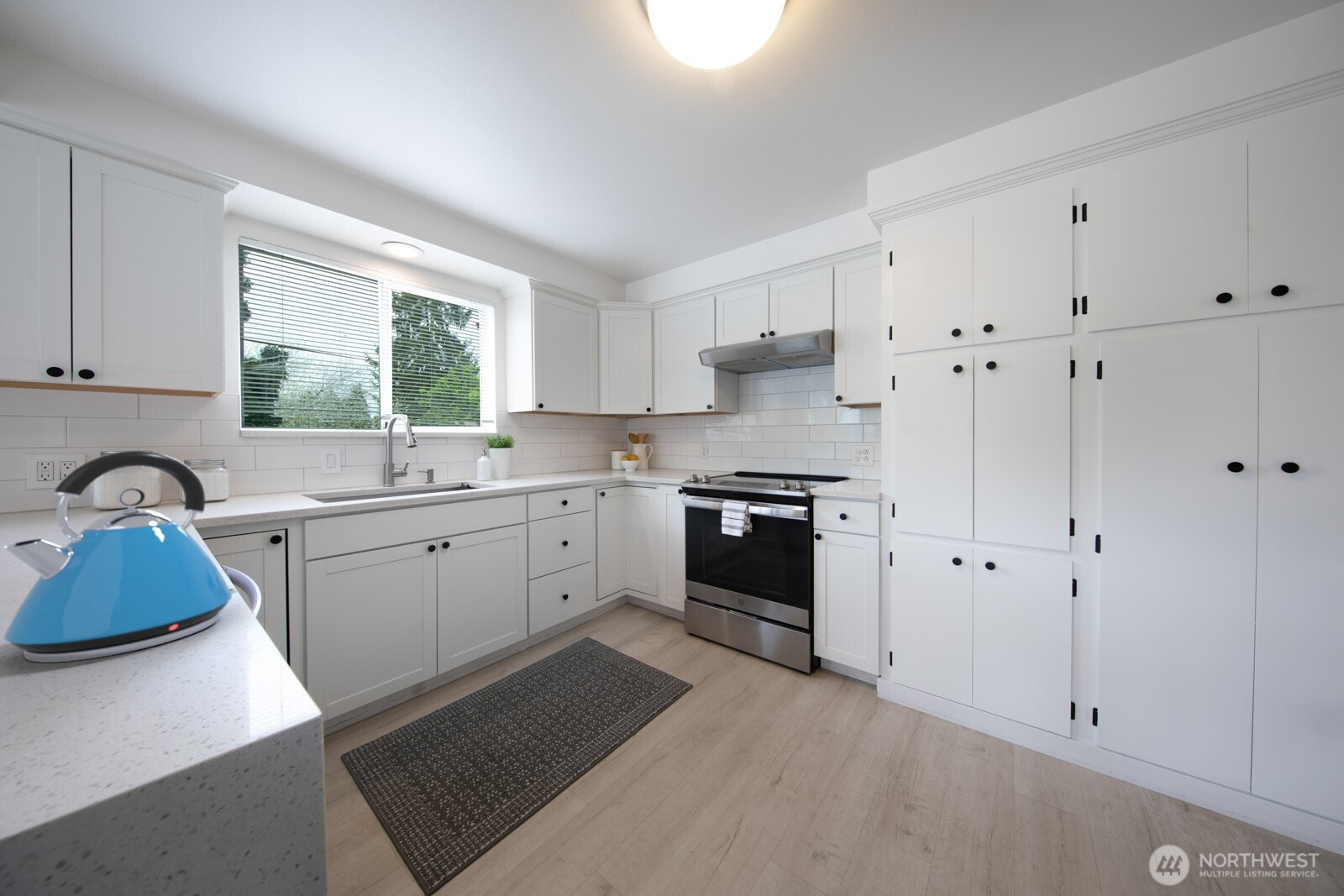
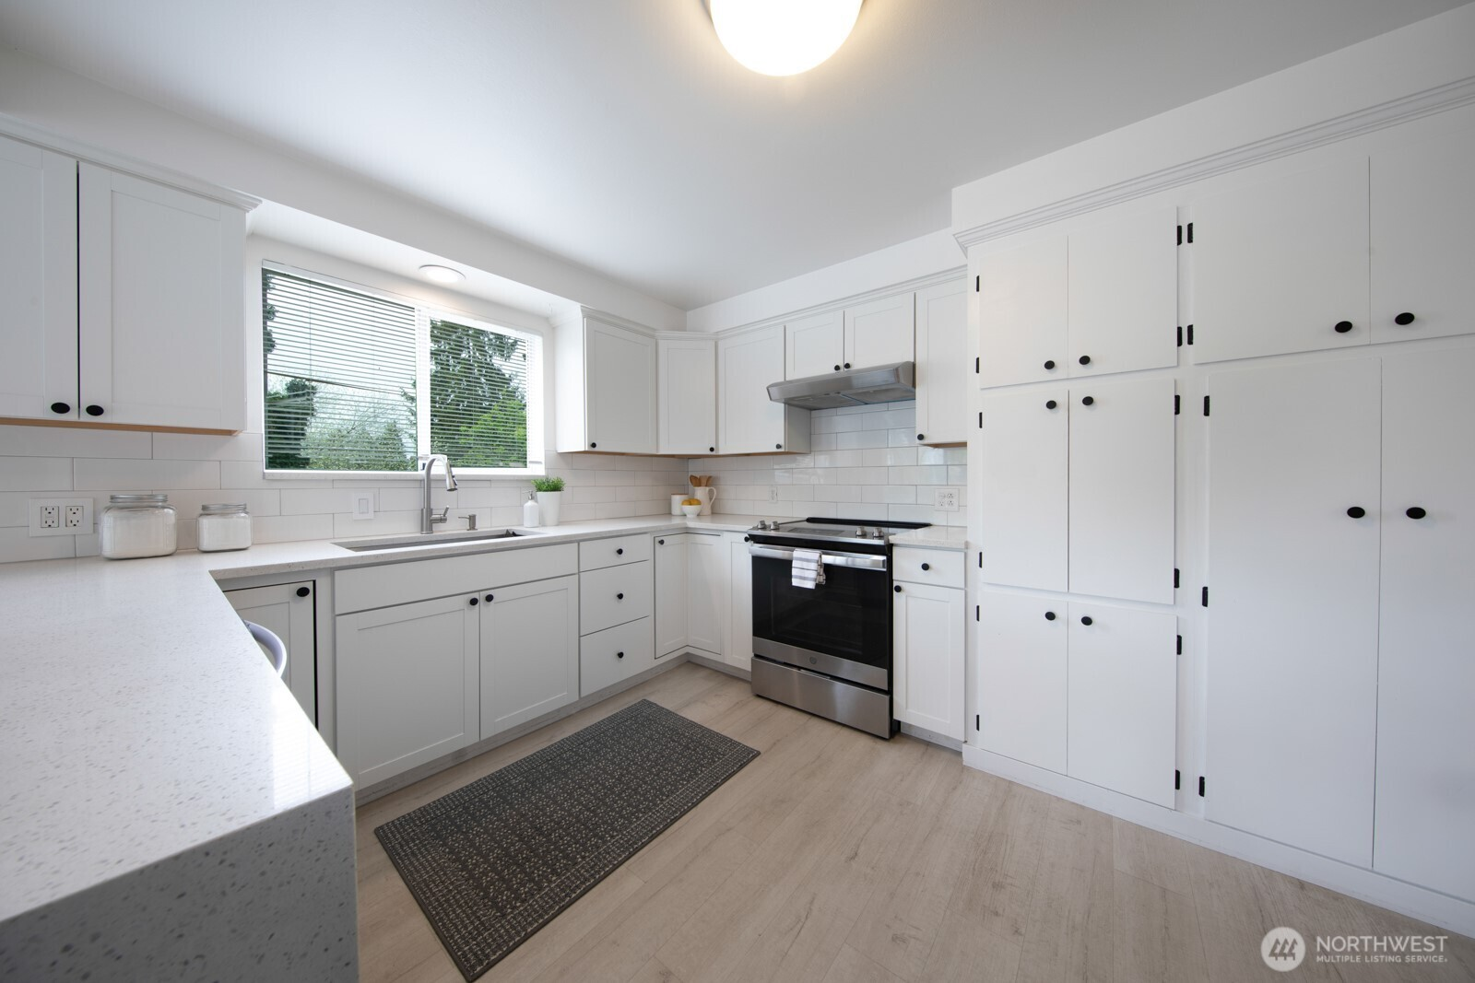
- kettle [3,450,238,663]
